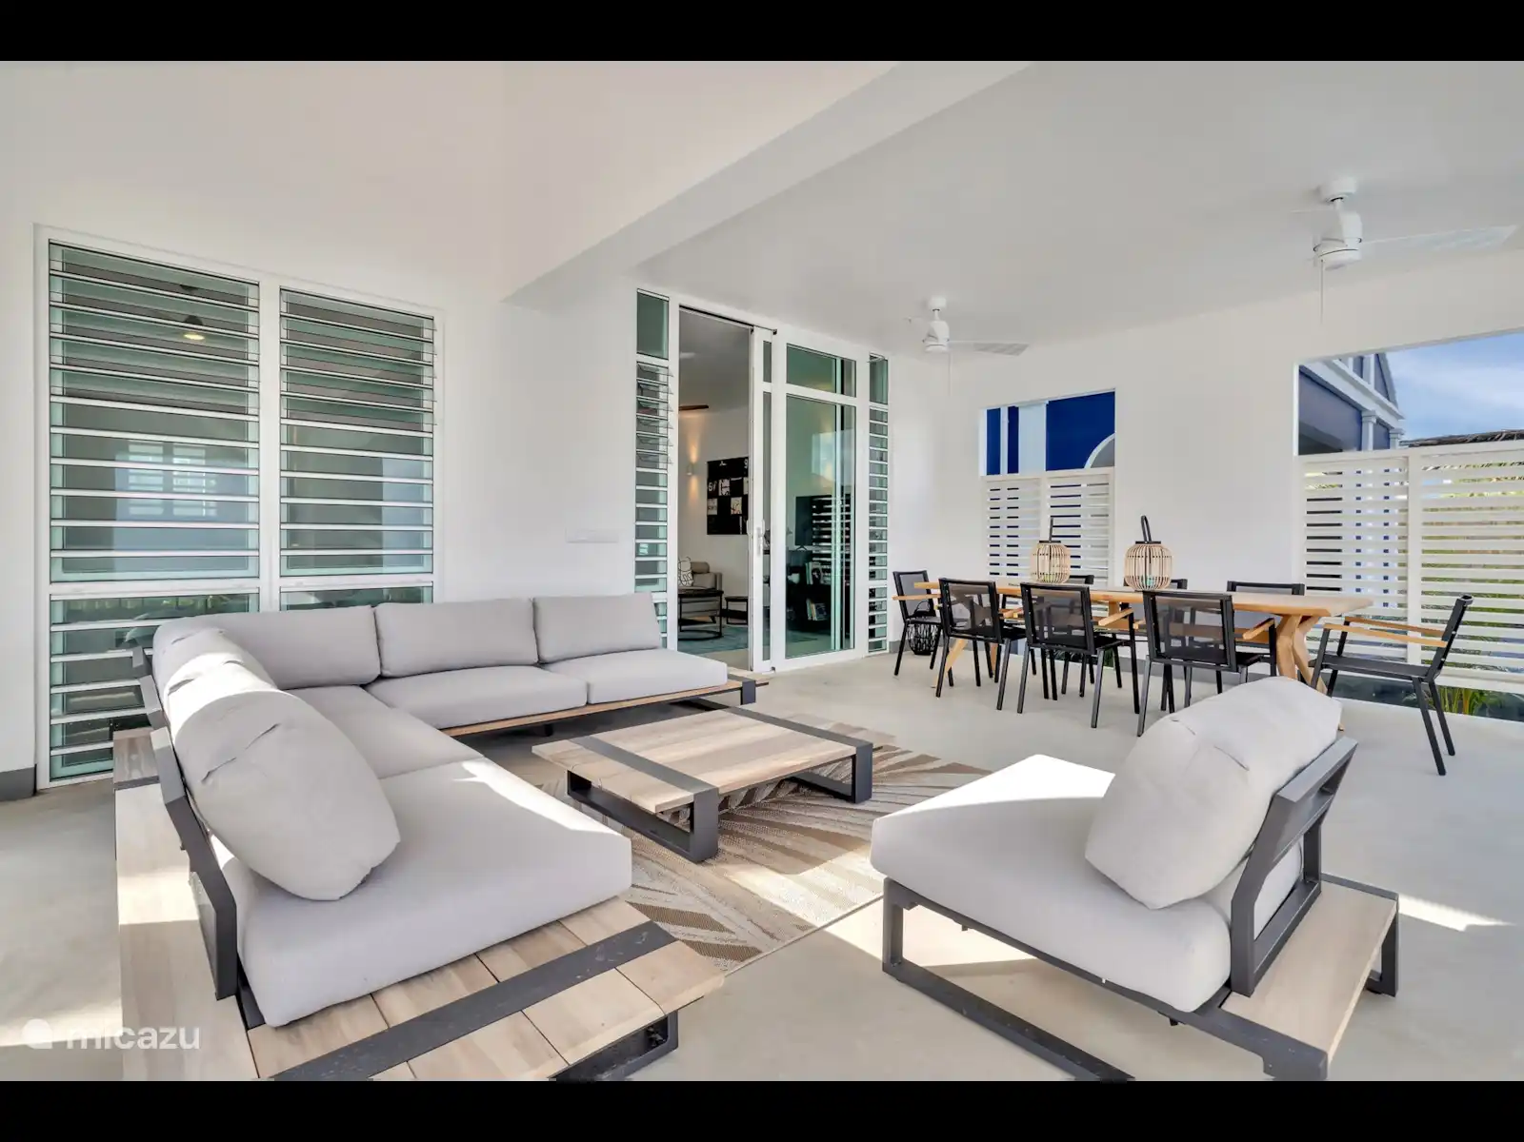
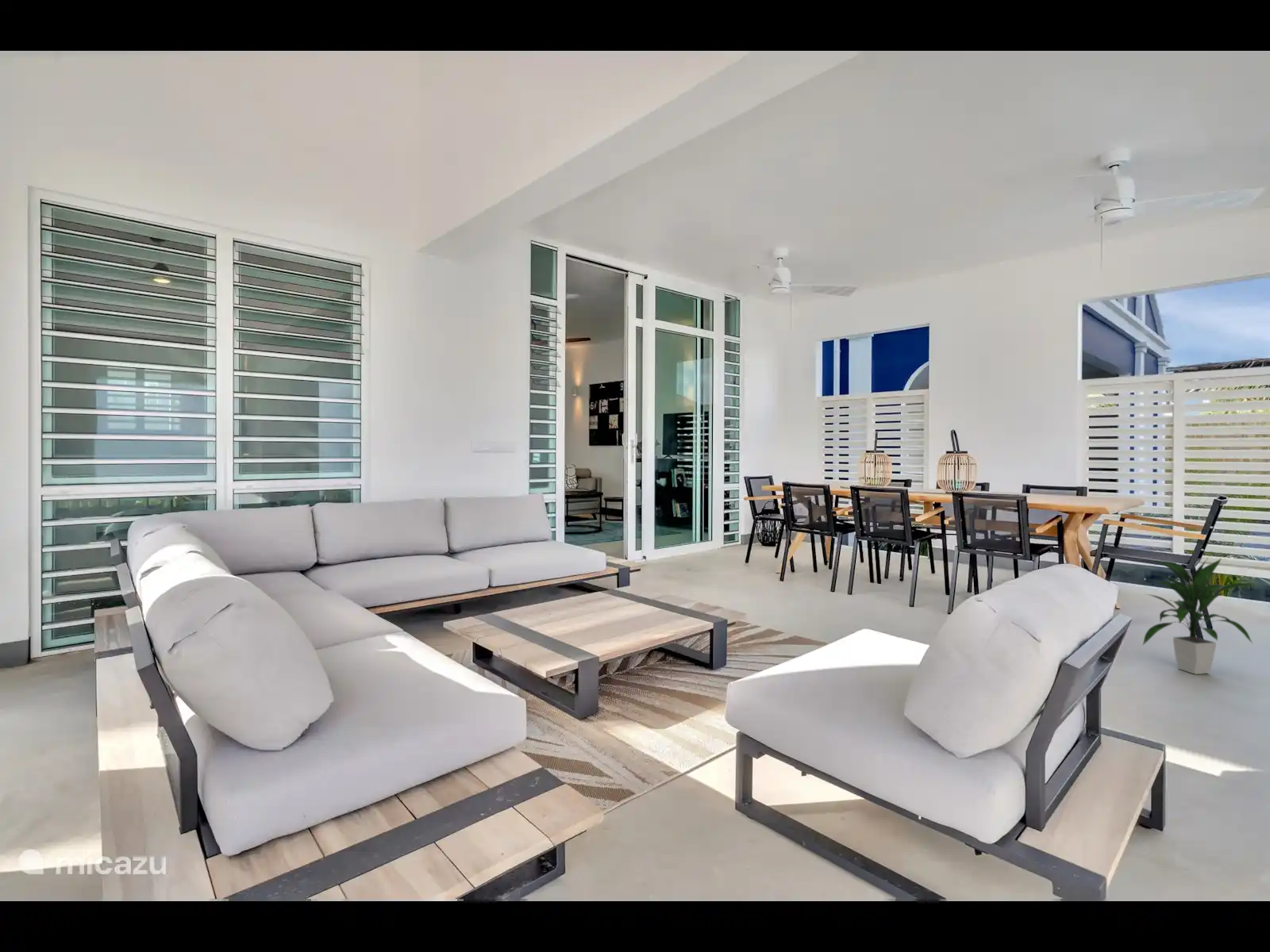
+ indoor plant [1141,556,1263,675]
